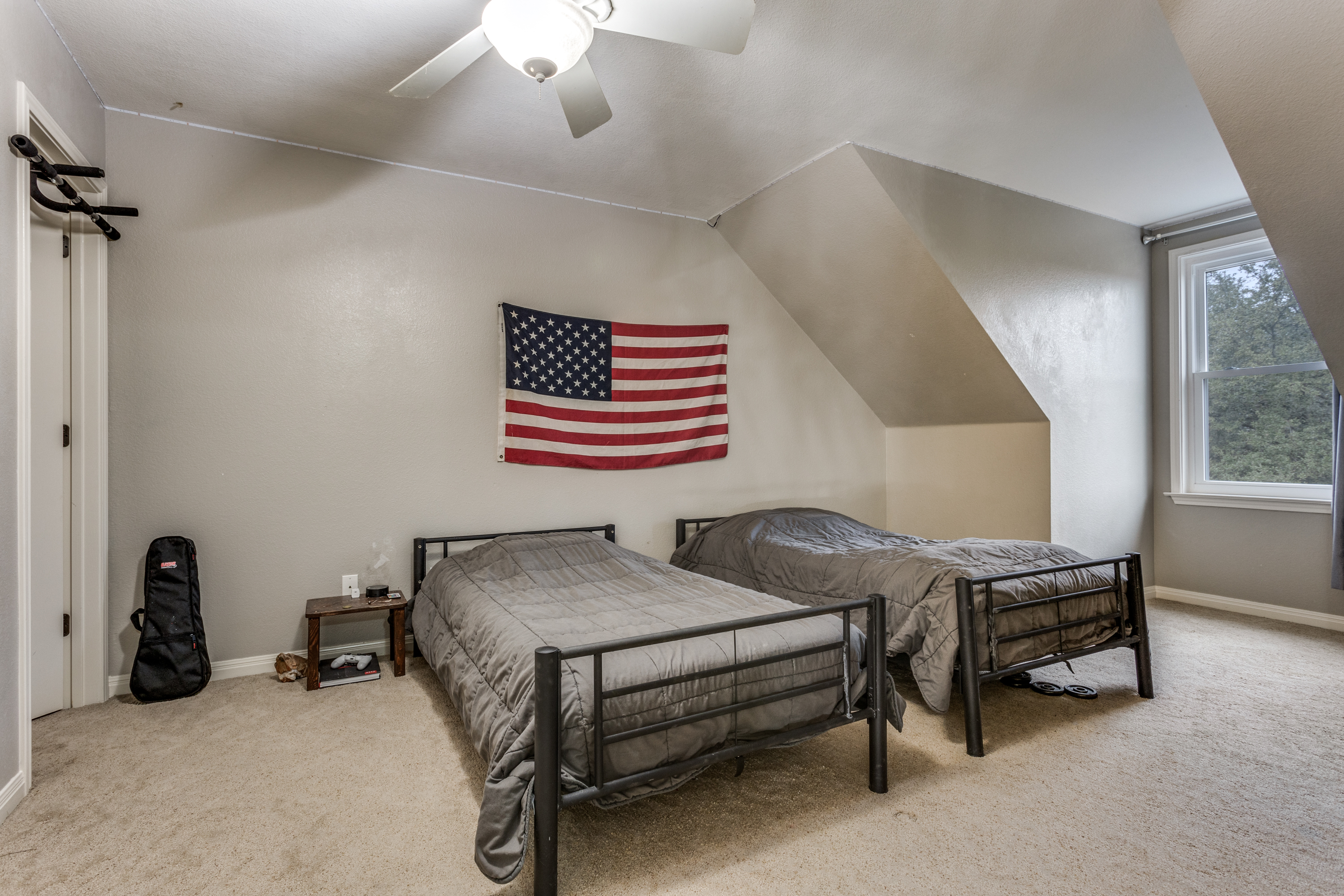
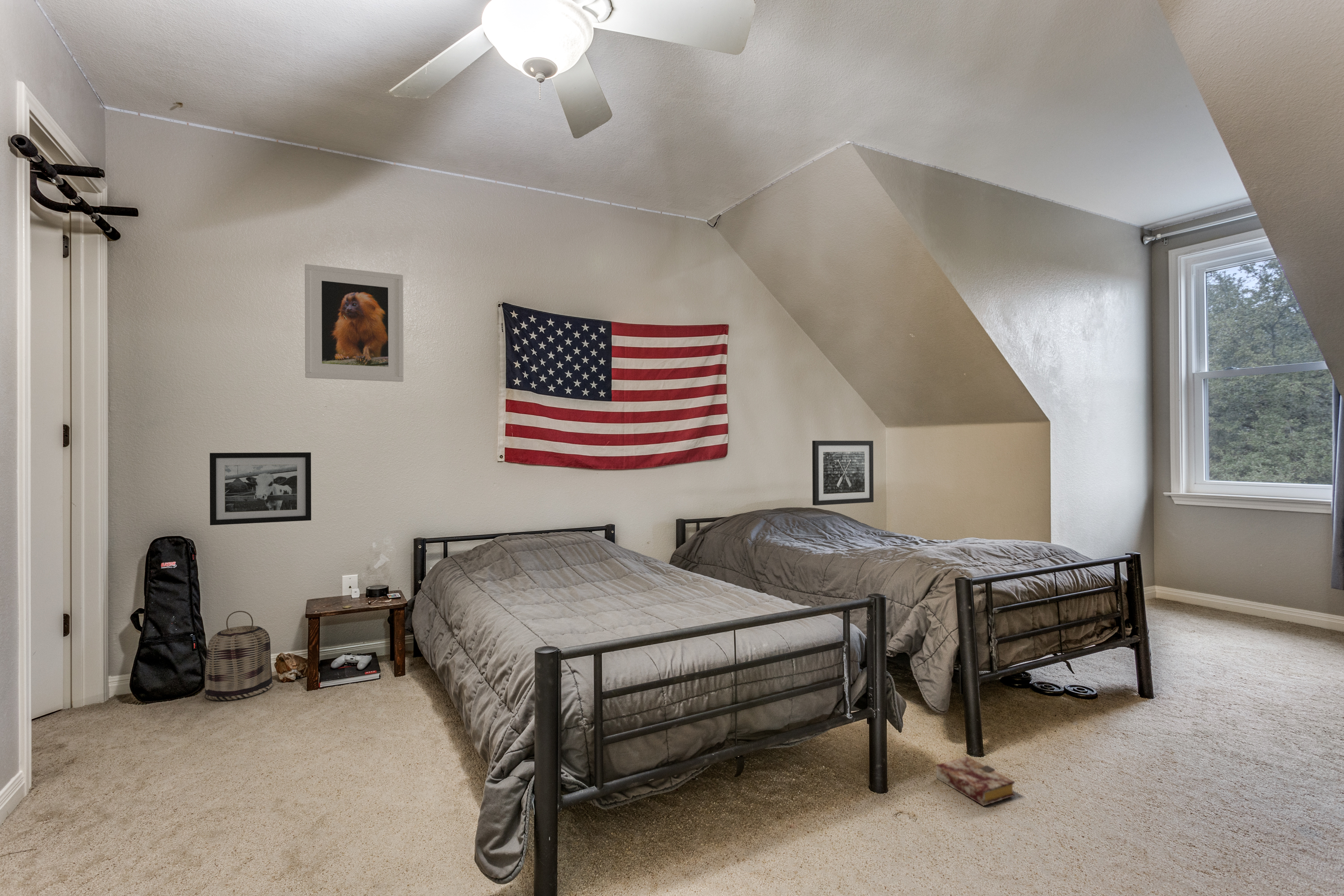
+ picture frame [209,452,312,526]
+ book [936,756,1016,806]
+ basket [204,611,274,701]
+ wall art [812,440,874,506]
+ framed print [304,264,404,382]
